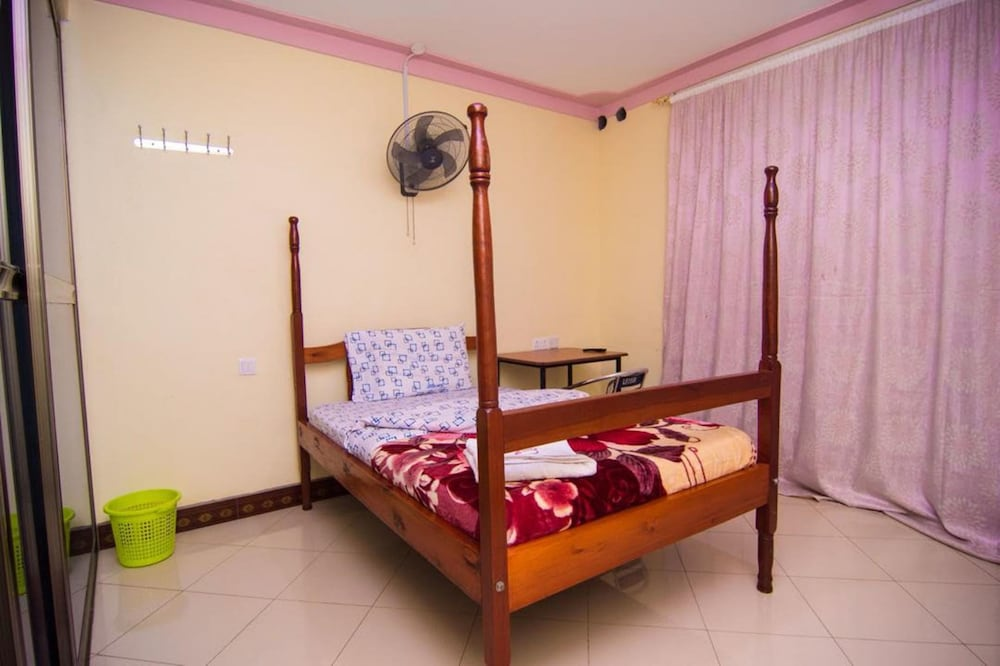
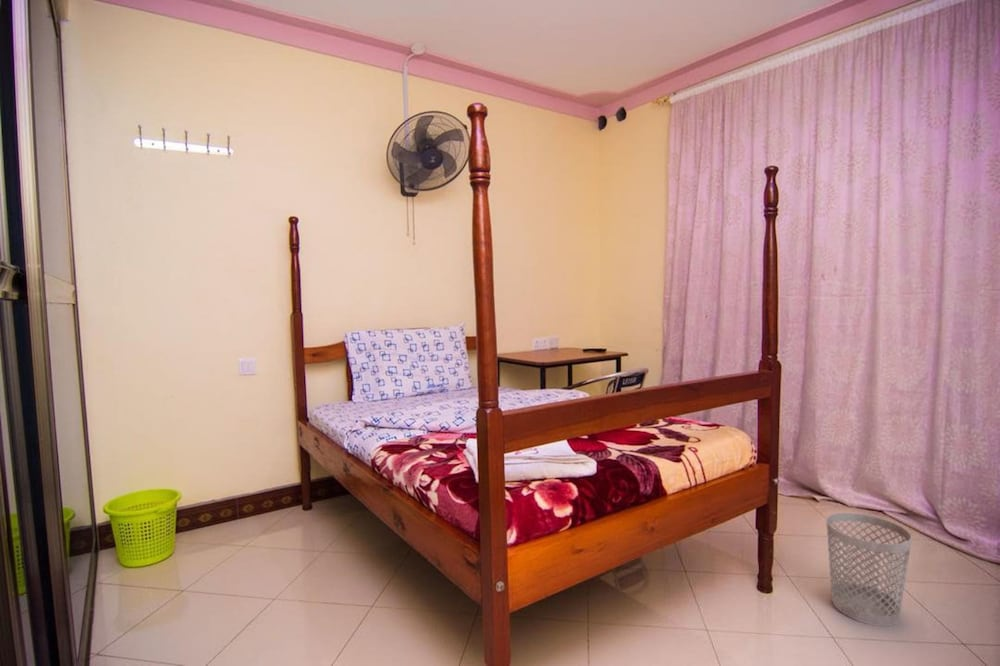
+ wastebasket [825,512,913,627]
